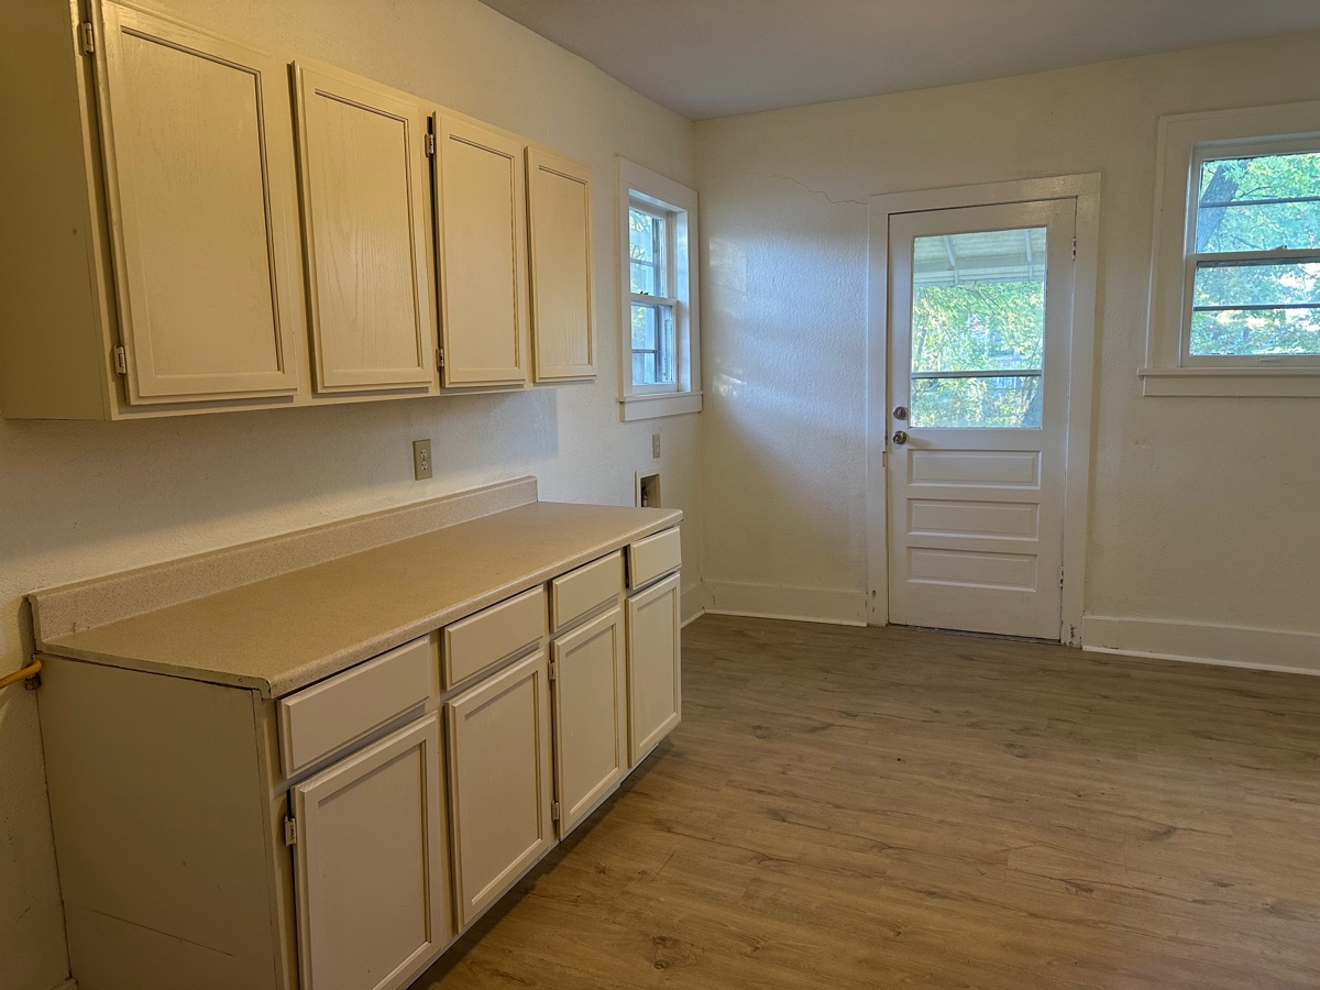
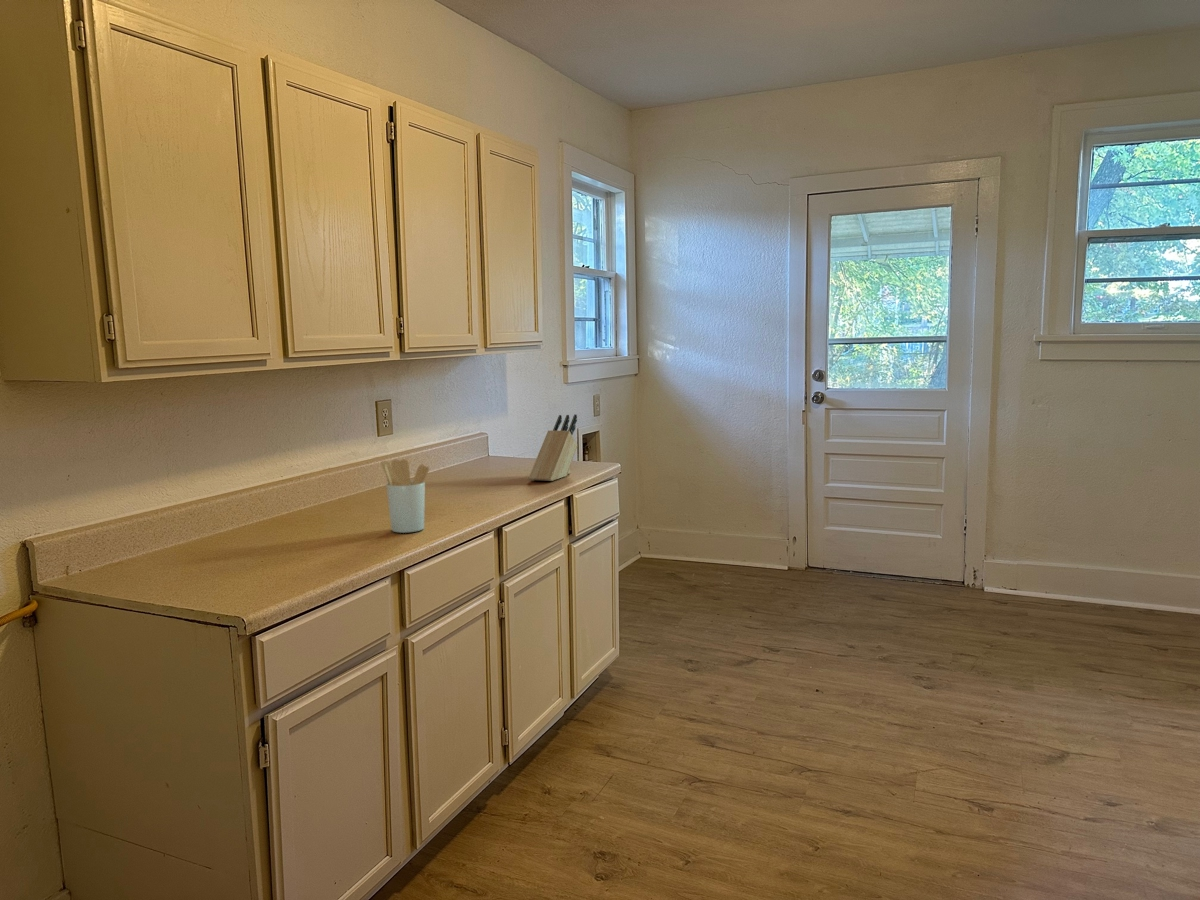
+ utensil holder [380,458,430,534]
+ knife block [528,413,578,482]
